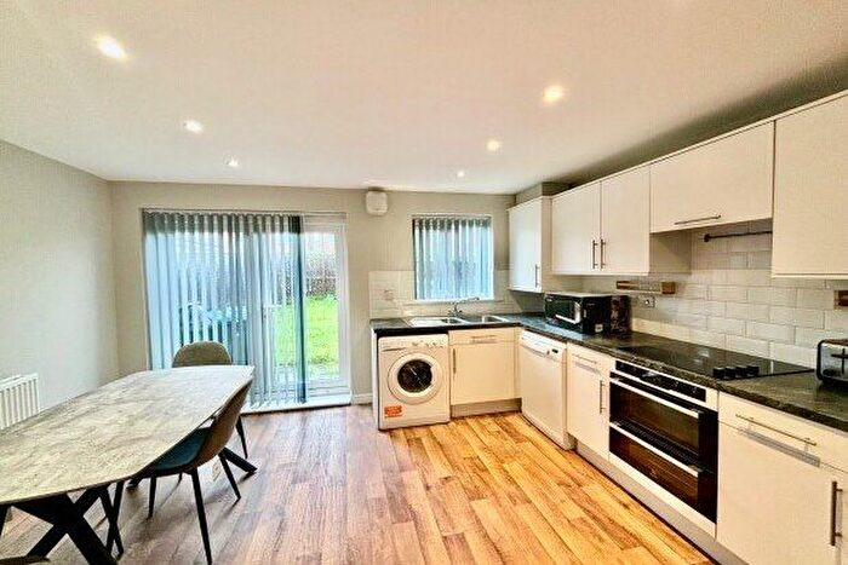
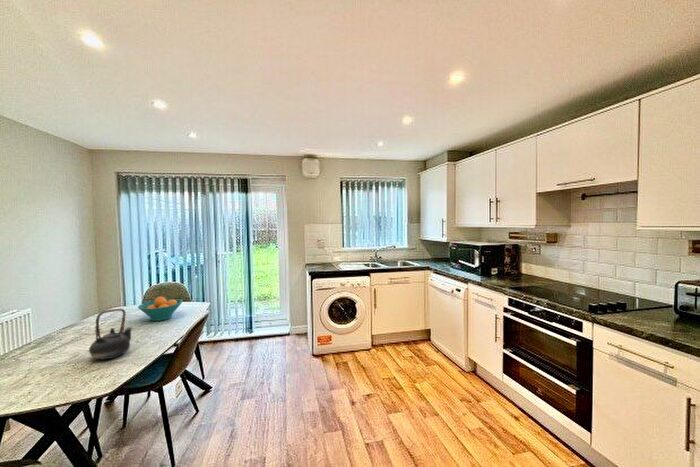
+ teapot [88,308,133,360]
+ fruit bowl [137,296,184,322]
